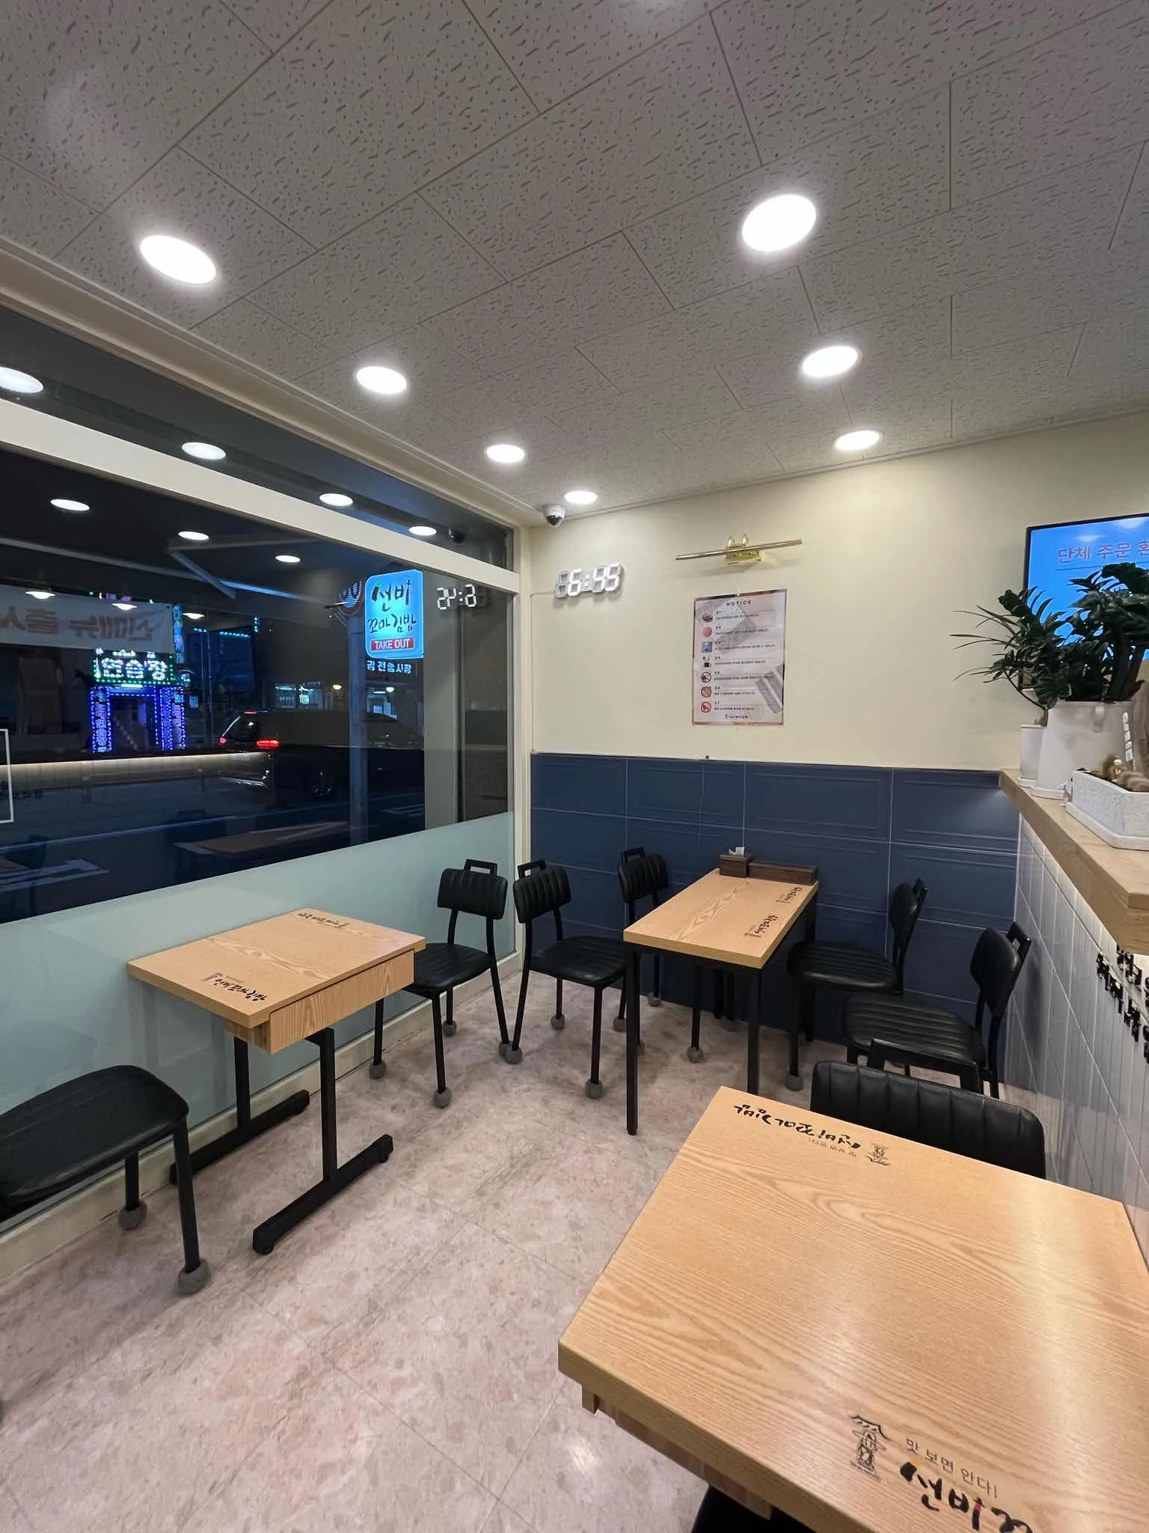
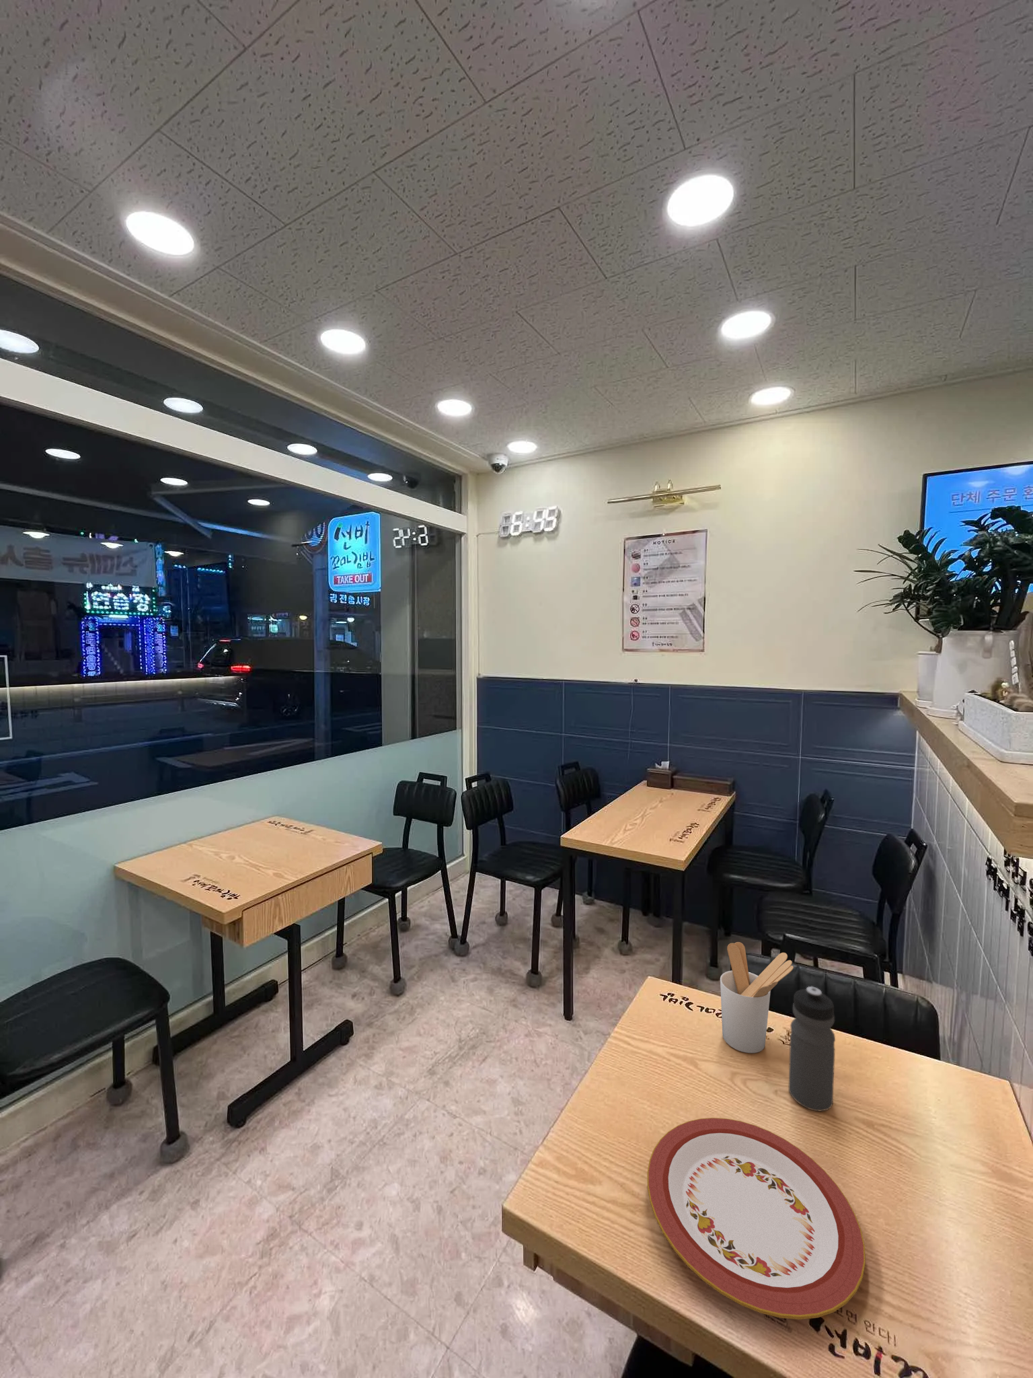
+ utensil holder [719,942,794,1054]
+ water bottle [788,985,836,1112]
+ plate [647,1117,866,1320]
